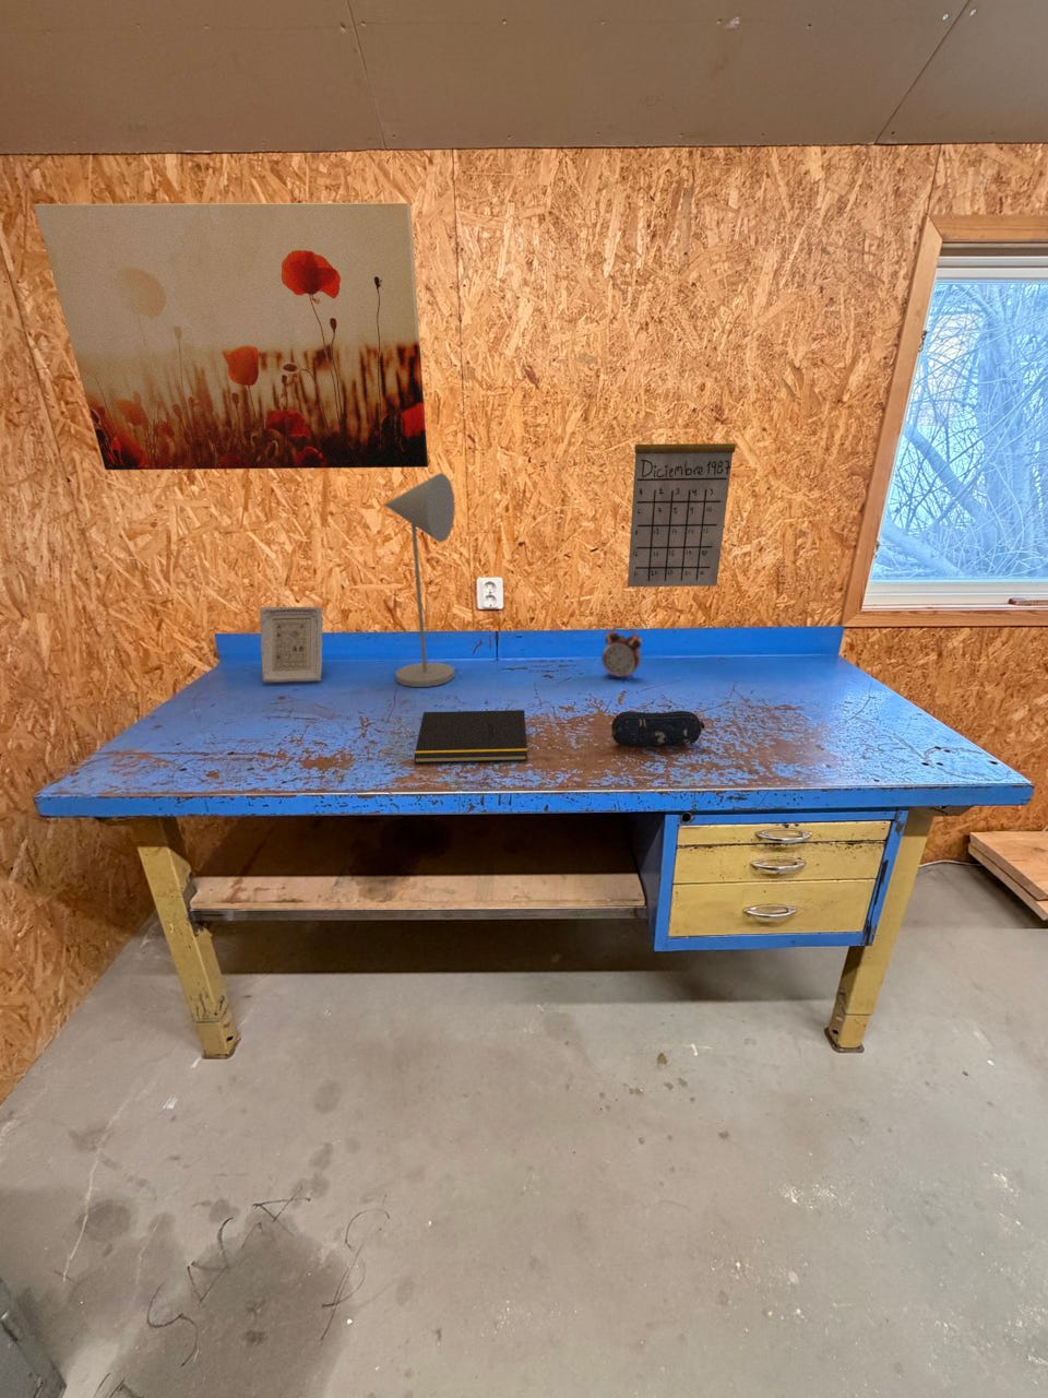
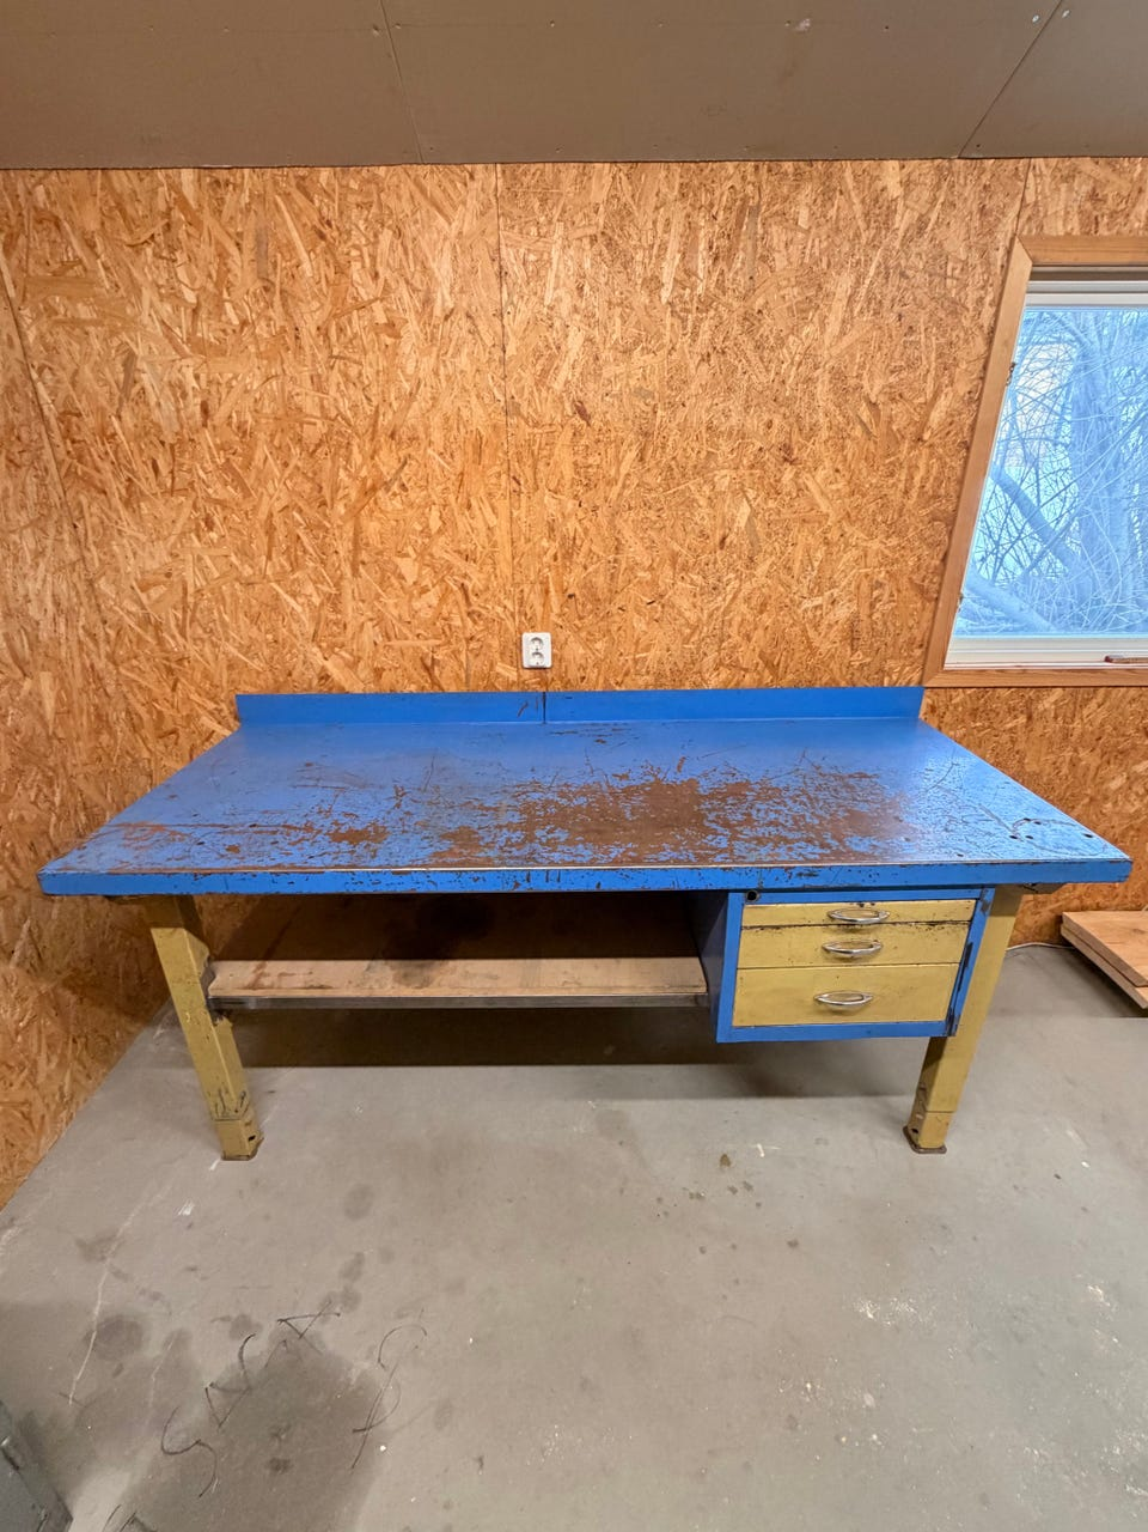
- pencil case [610,710,706,747]
- picture frame [259,605,325,684]
- desk lamp [383,472,457,688]
- notepad [413,709,528,765]
- calendar [626,405,736,588]
- alarm clock [600,625,643,681]
- wall art [33,203,429,471]
